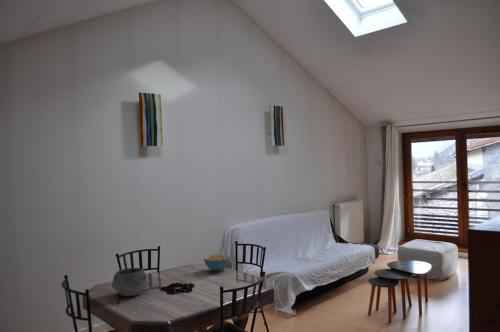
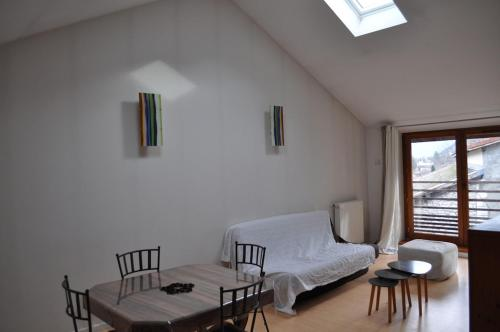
- cereal bowl [203,254,231,272]
- bowl [110,267,149,297]
